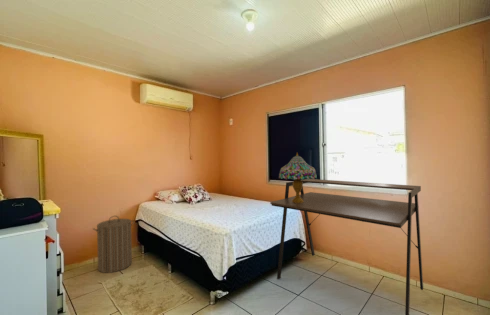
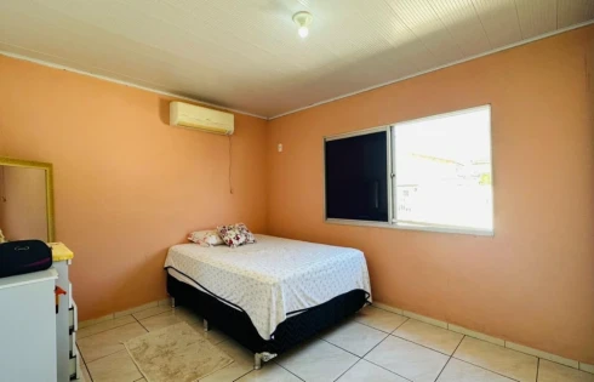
- desk [269,178,424,315]
- laundry hamper [92,215,135,274]
- table lamp [278,152,318,203]
